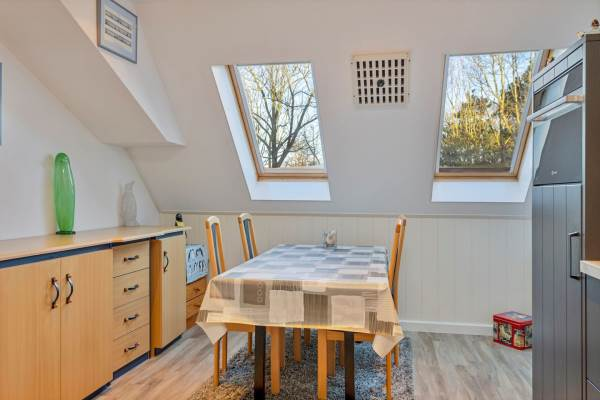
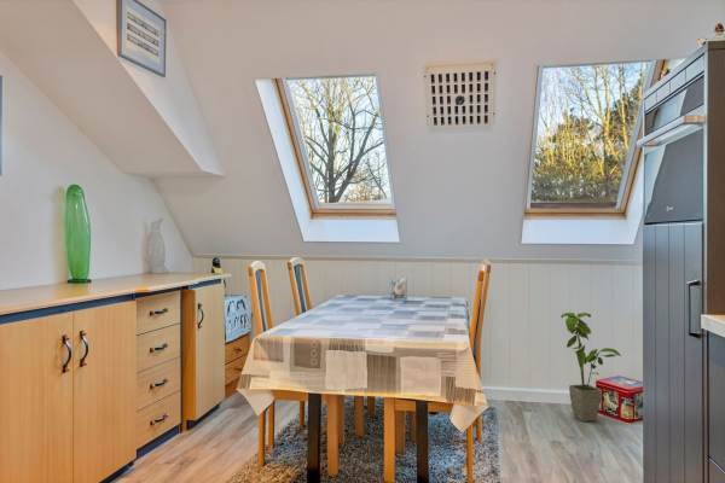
+ house plant [559,312,622,423]
